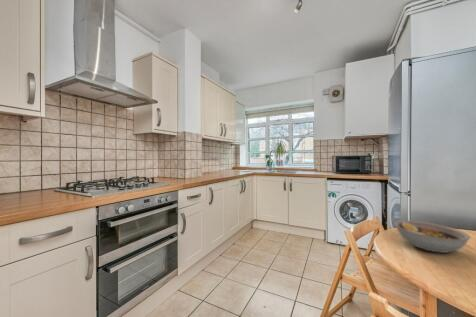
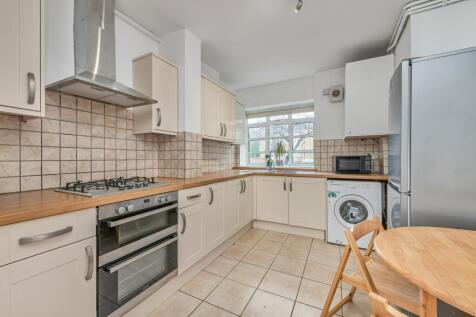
- bowl [393,219,471,254]
